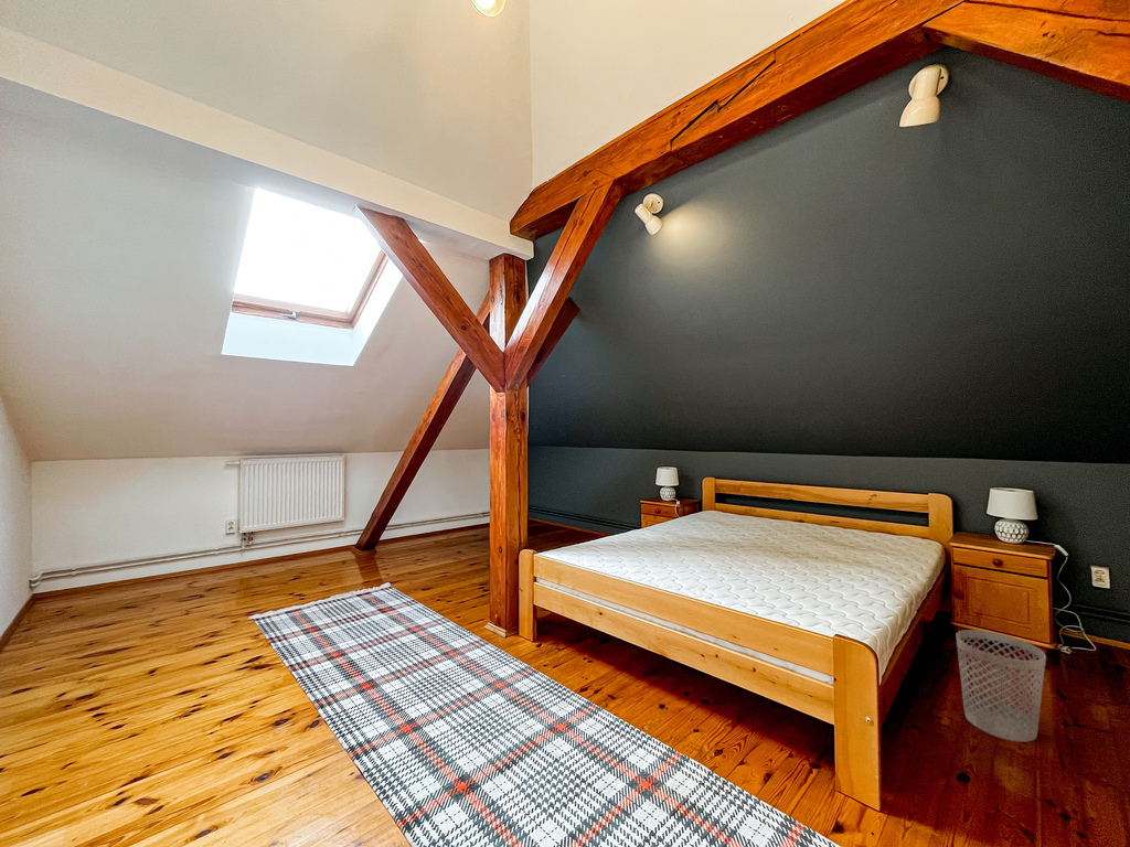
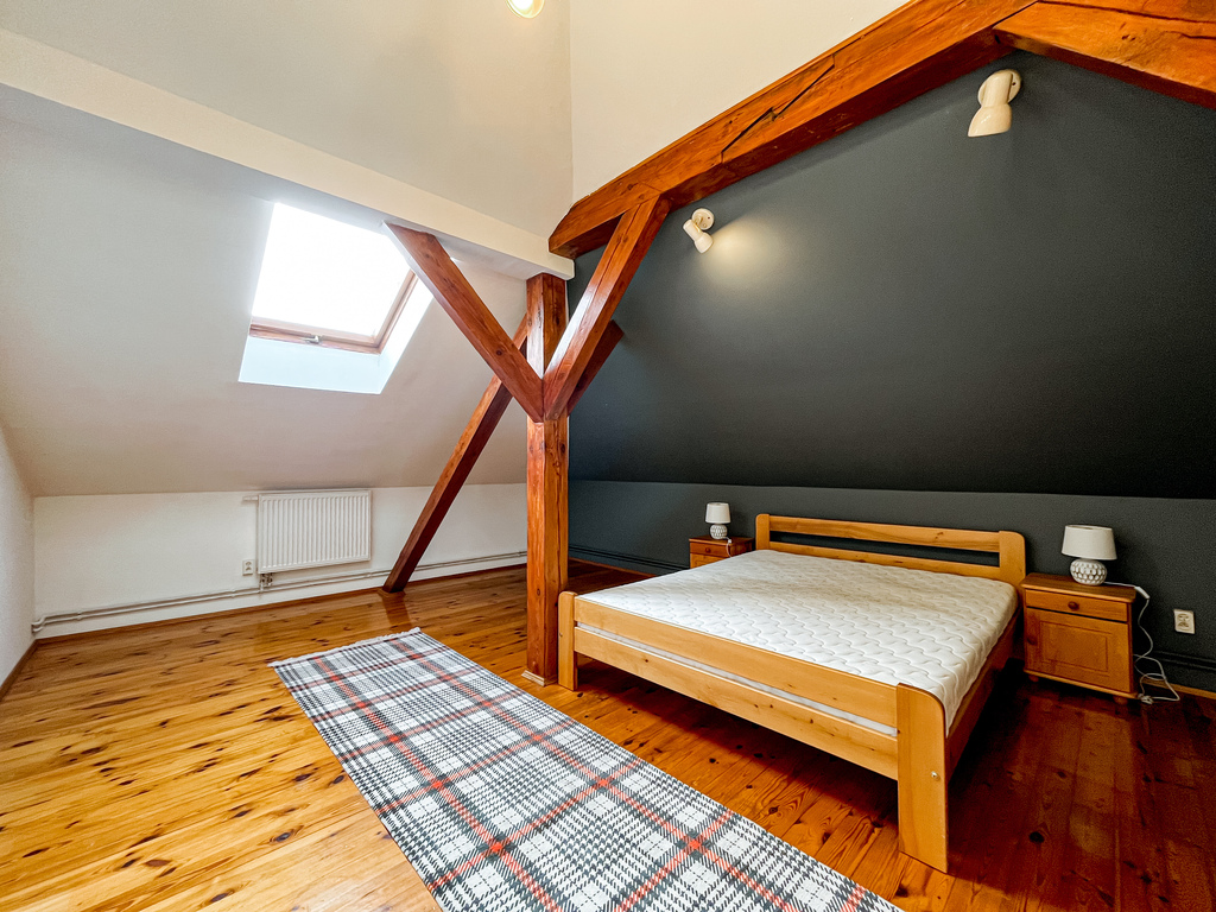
- wastebasket [956,629,1047,743]
